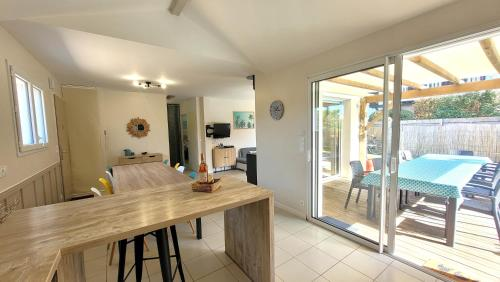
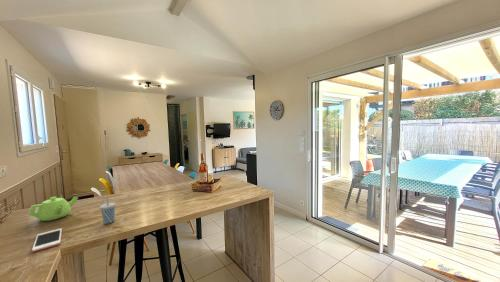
+ cell phone [31,228,63,253]
+ teapot [27,196,79,222]
+ cup [99,195,117,225]
